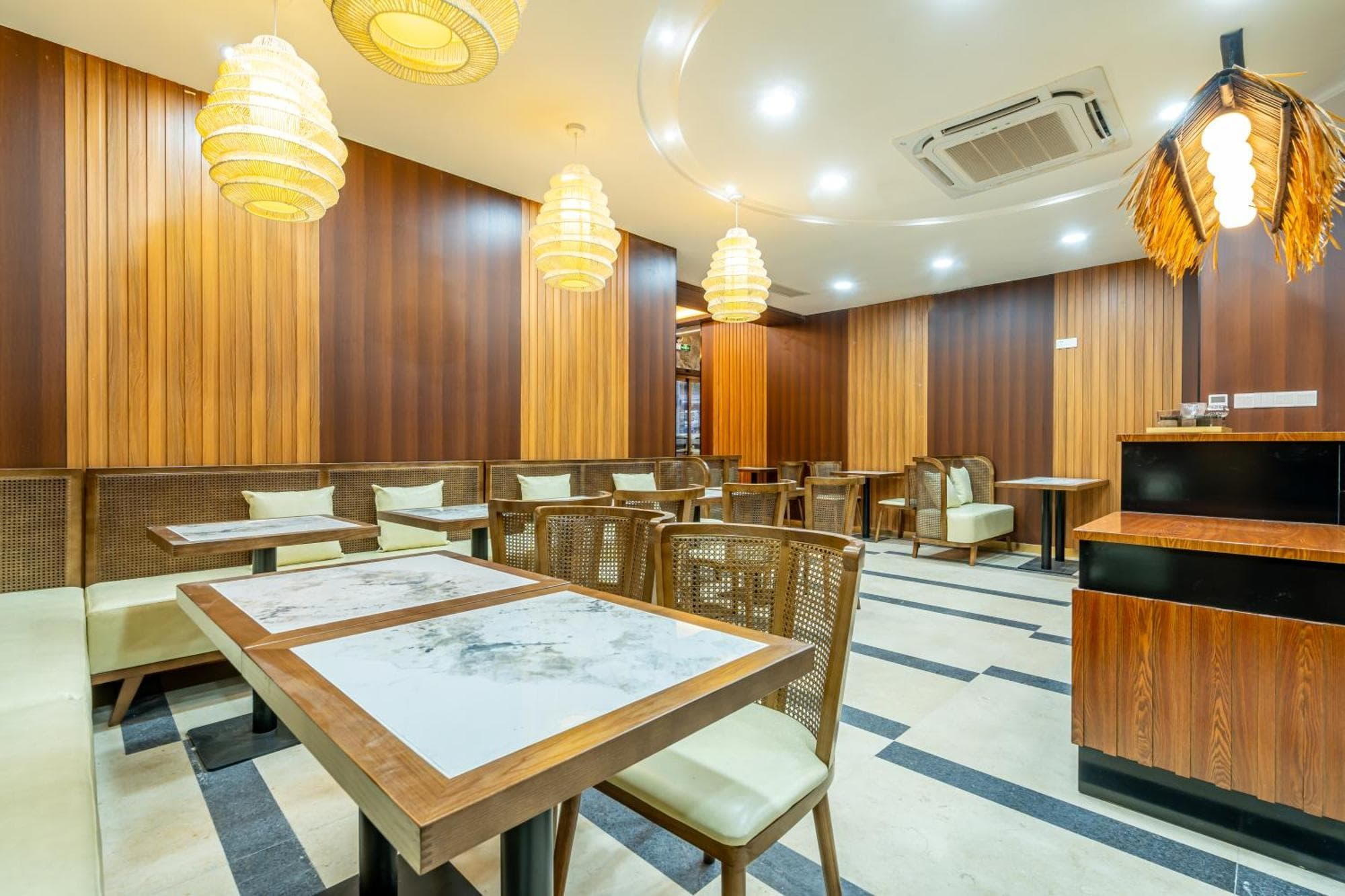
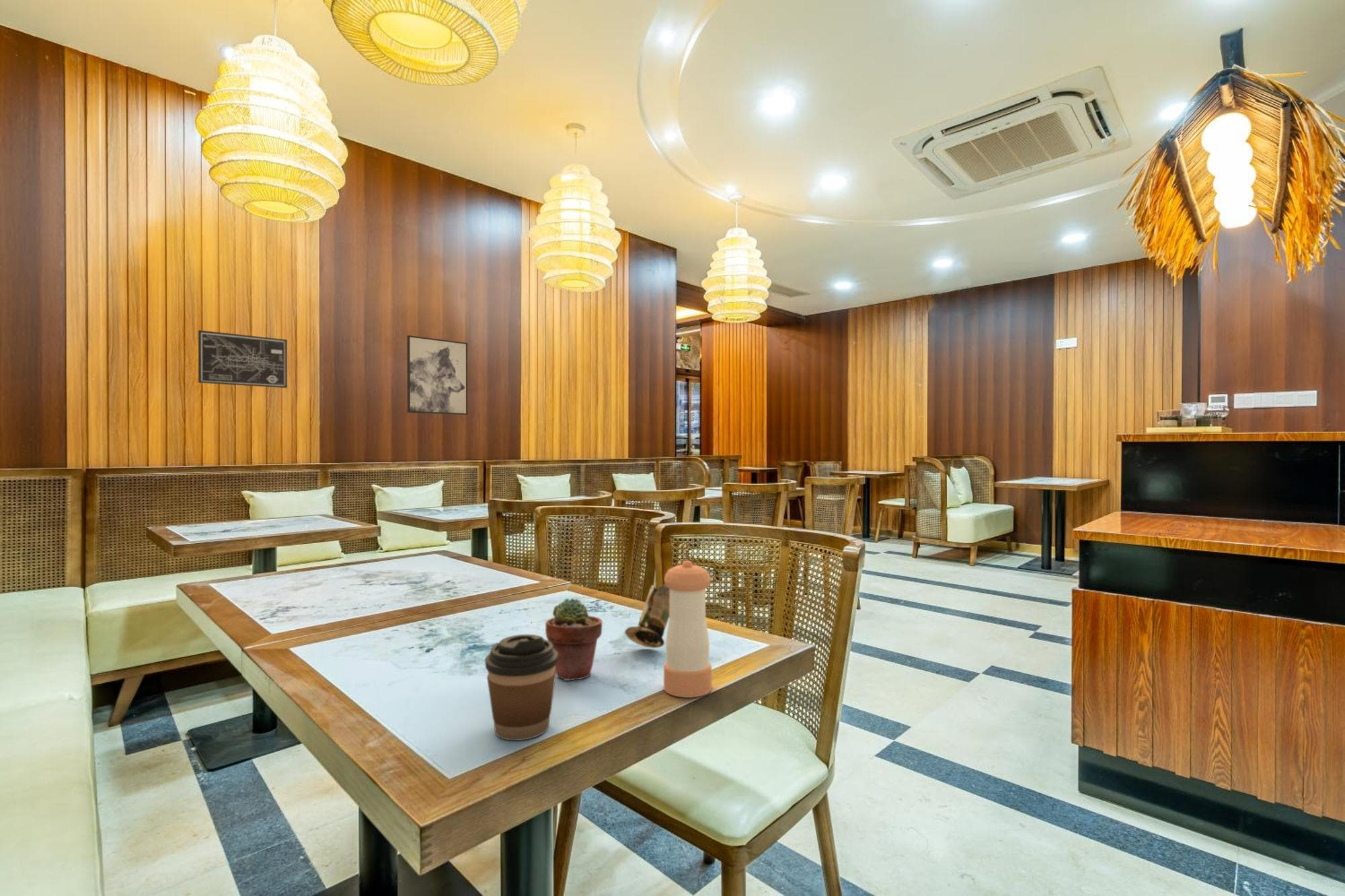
+ potted succulent [545,598,603,682]
+ can [624,584,670,649]
+ wall art [198,329,288,389]
+ coffee cup [484,634,558,741]
+ wall art [406,335,468,415]
+ pepper shaker [663,560,712,698]
